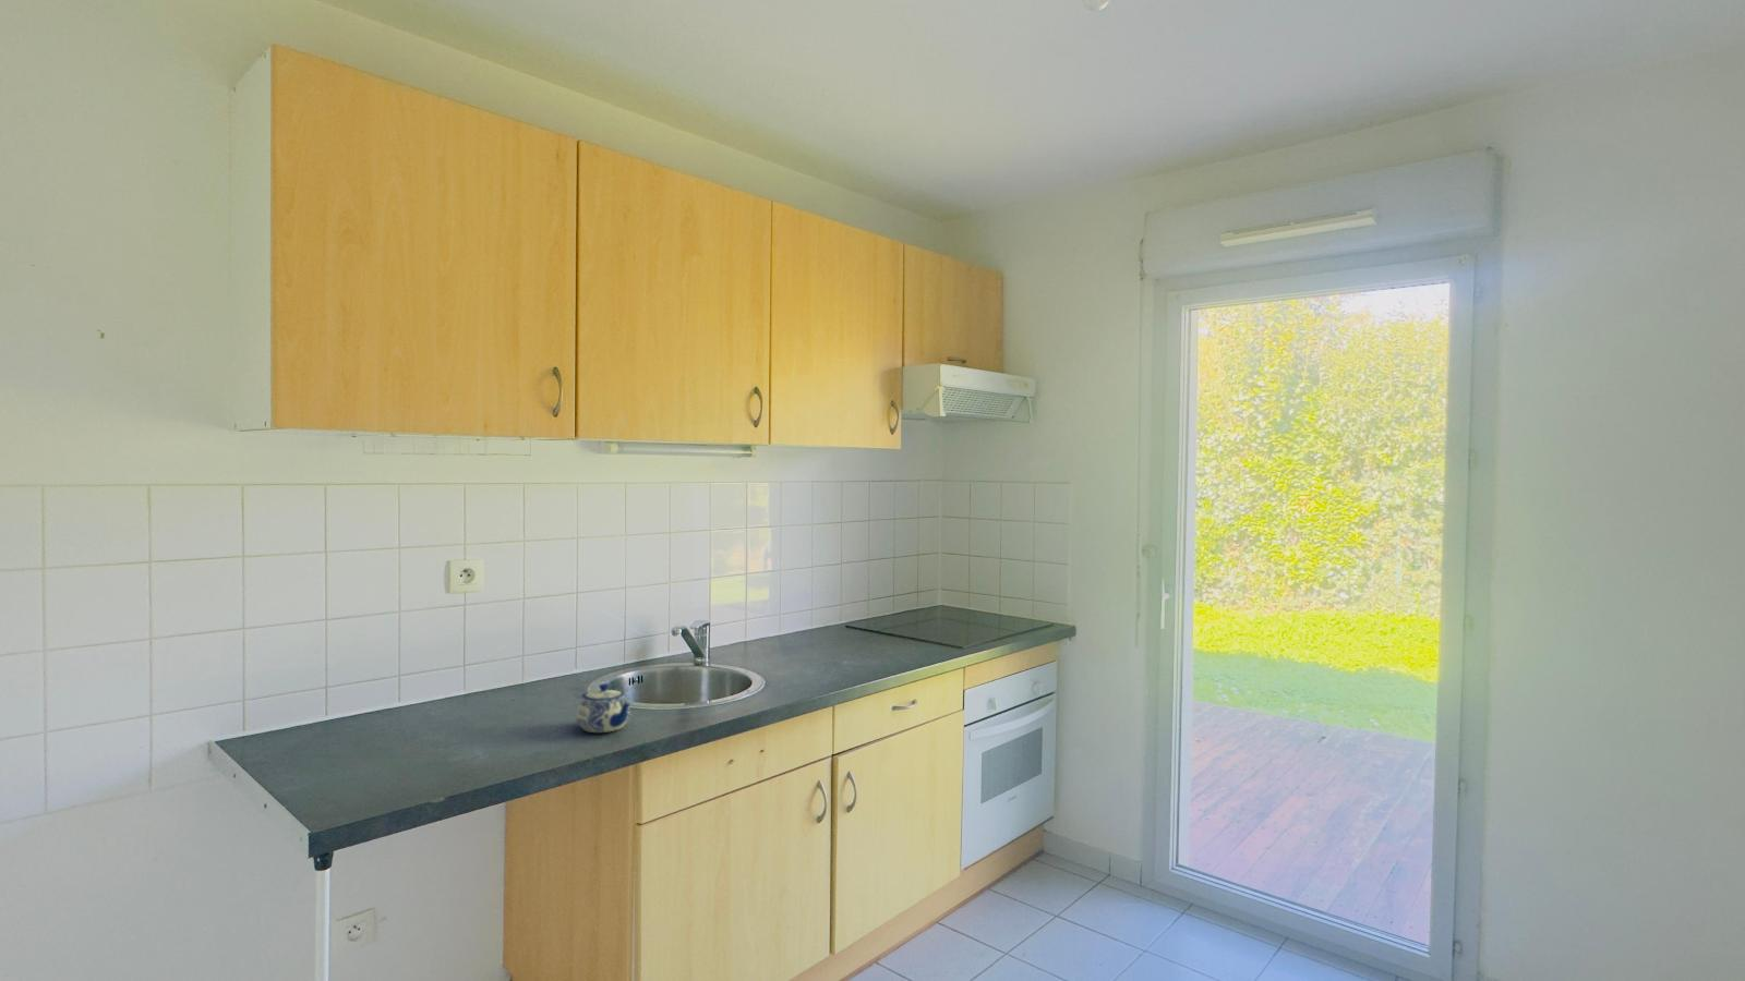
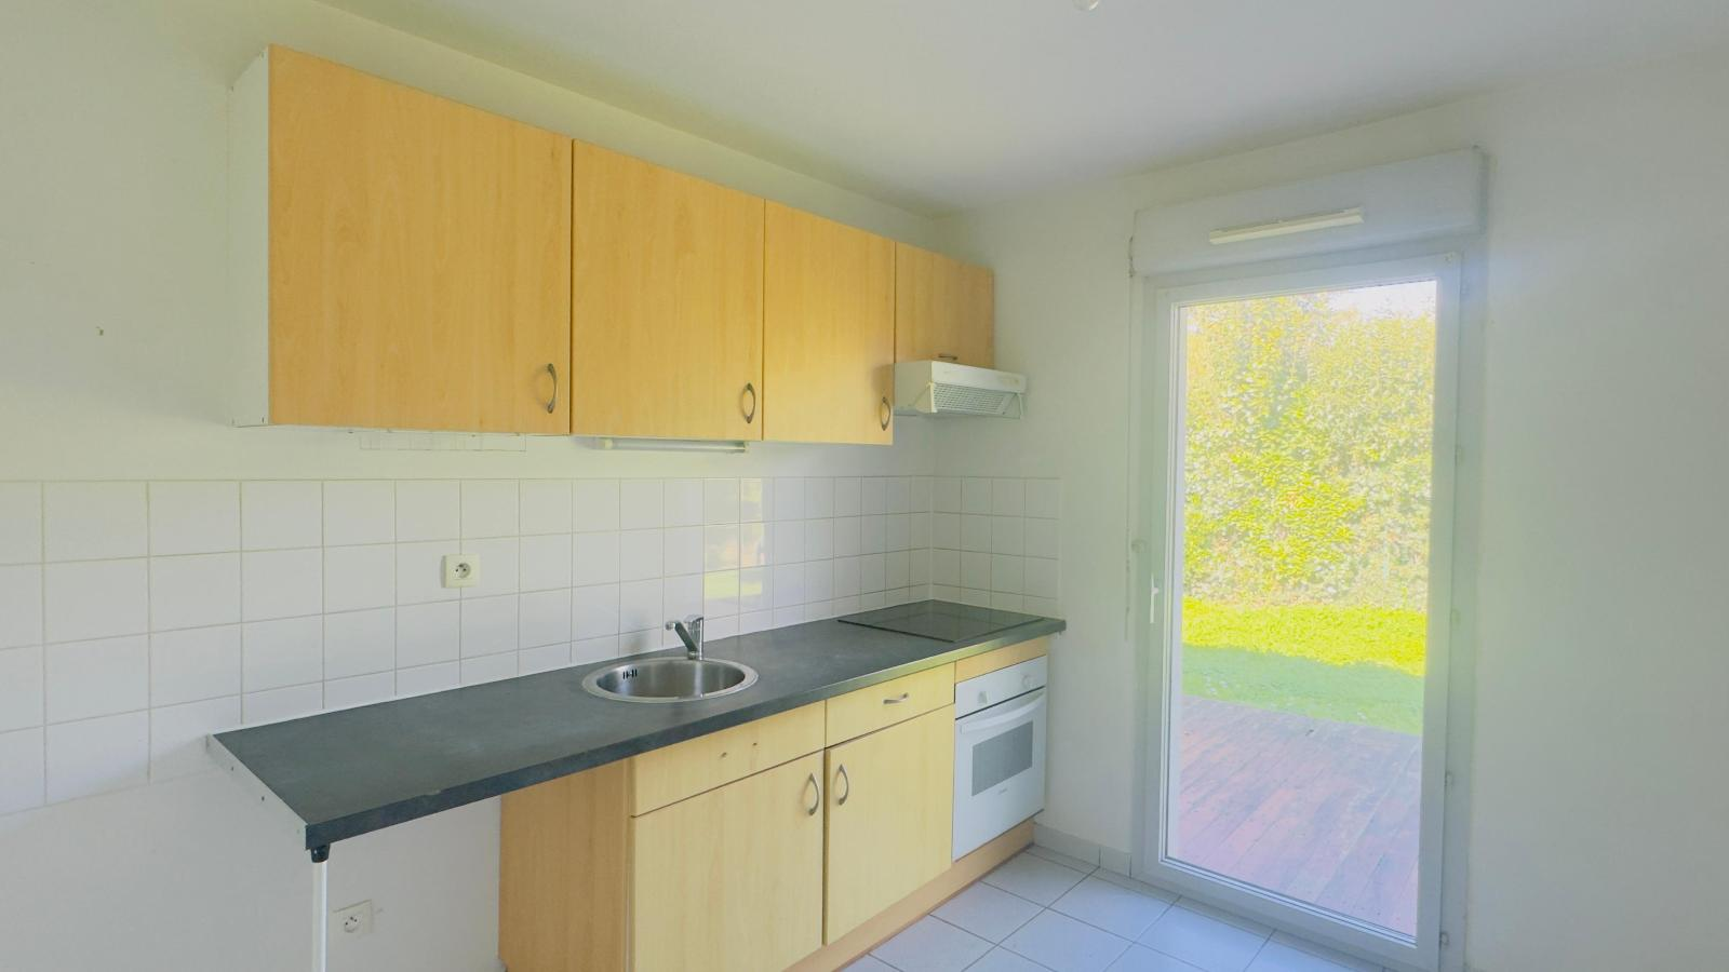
- teapot [575,683,632,733]
